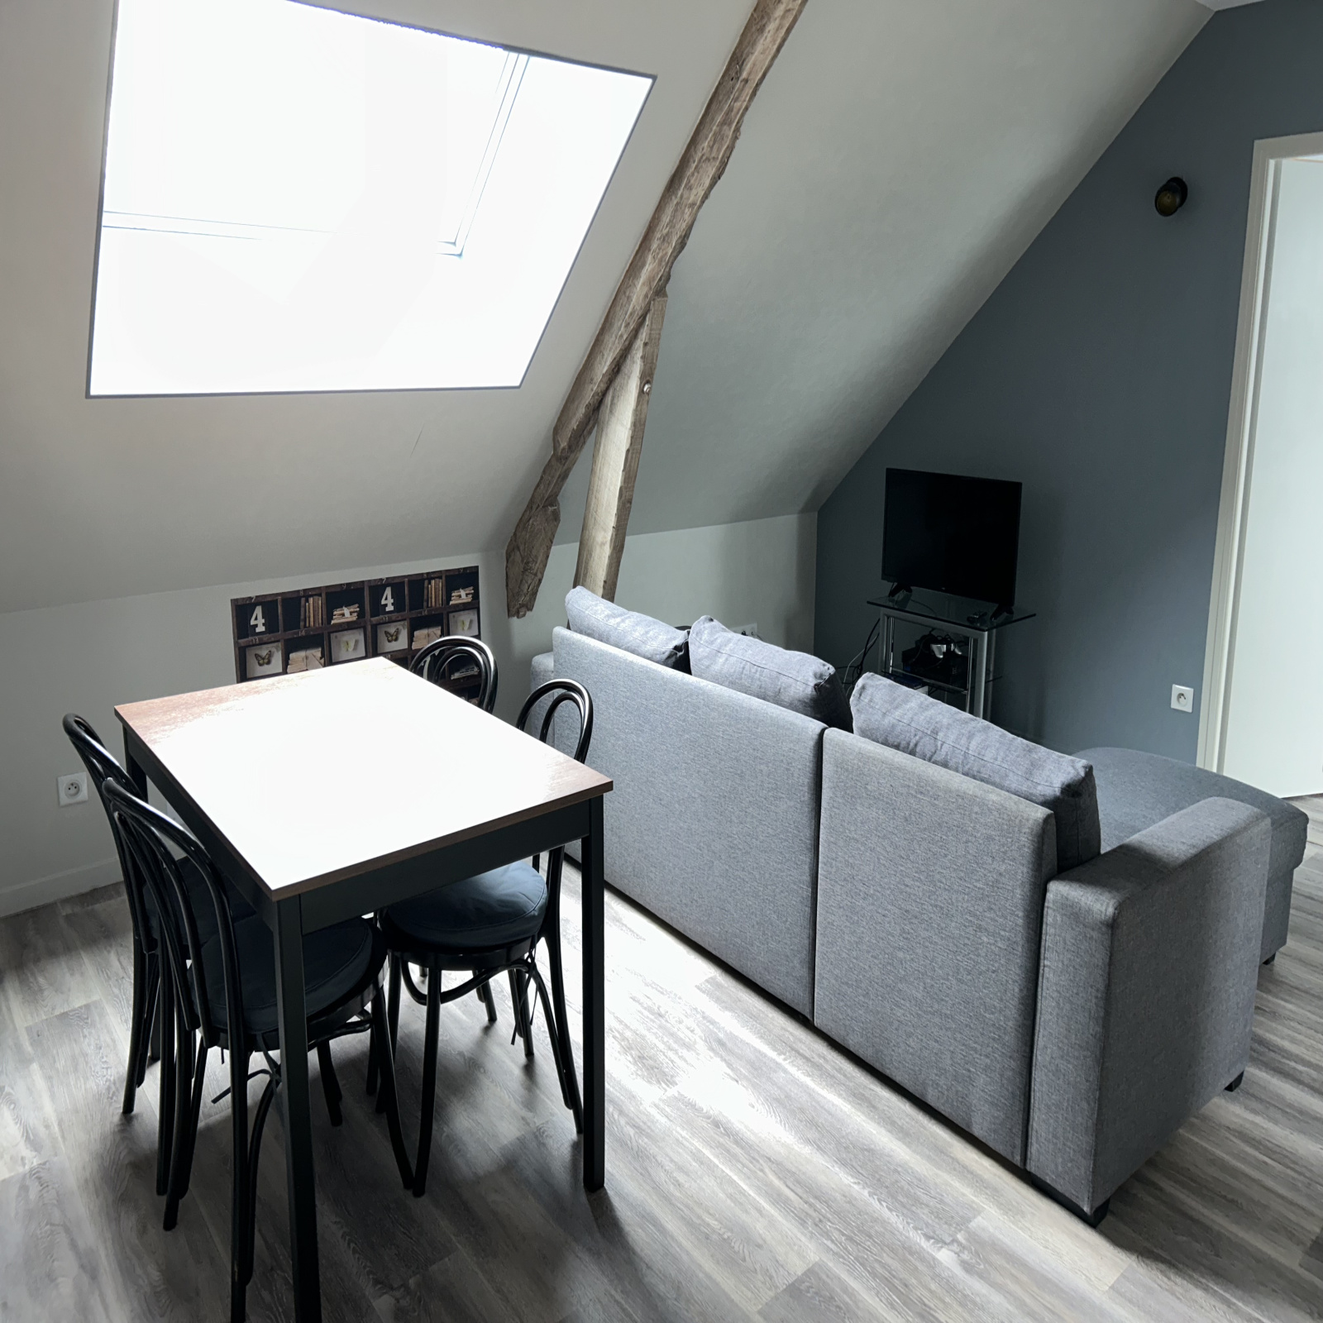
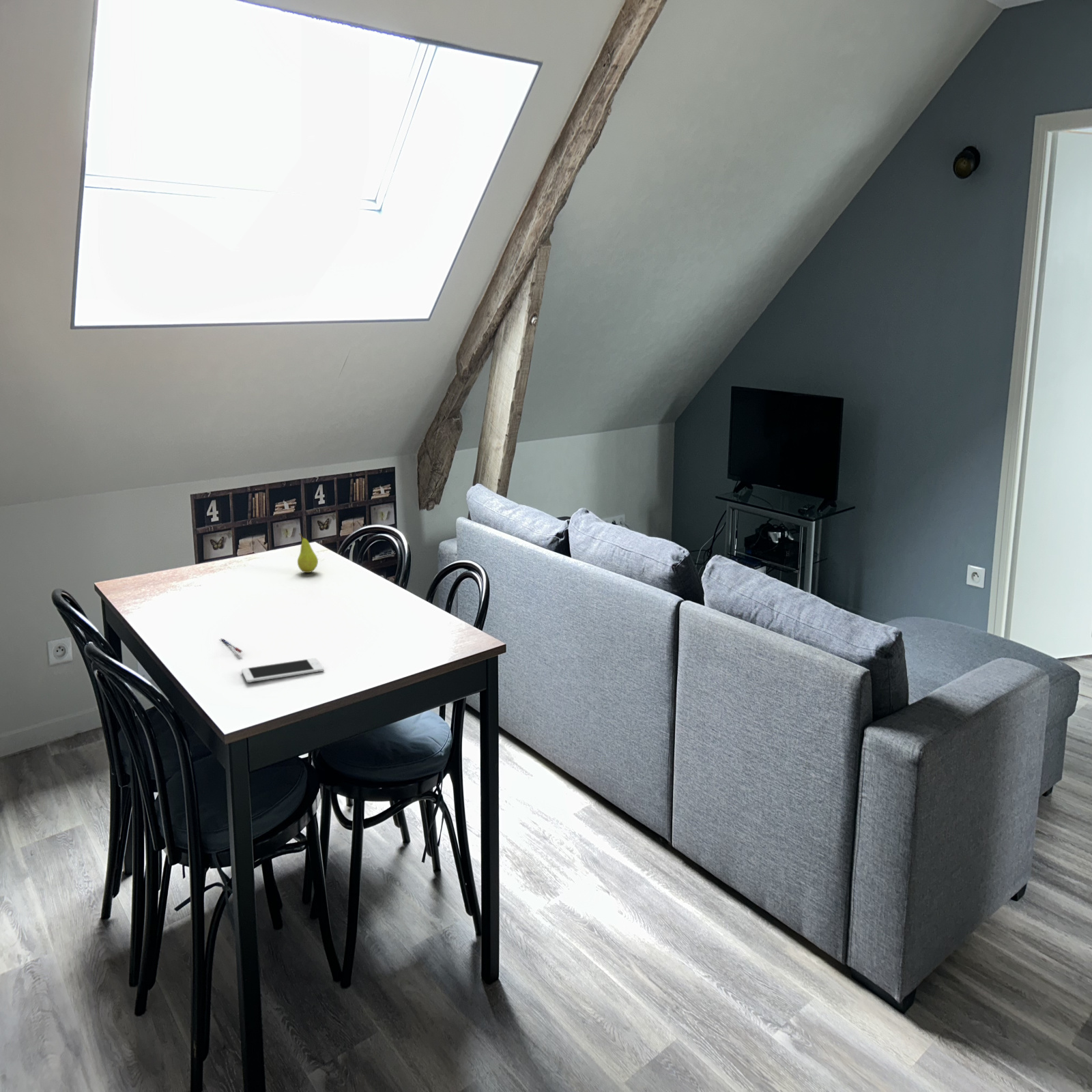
+ cell phone [241,657,324,683]
+ fruit [297,532,319,573]
+ pen [219,637,243,653]
